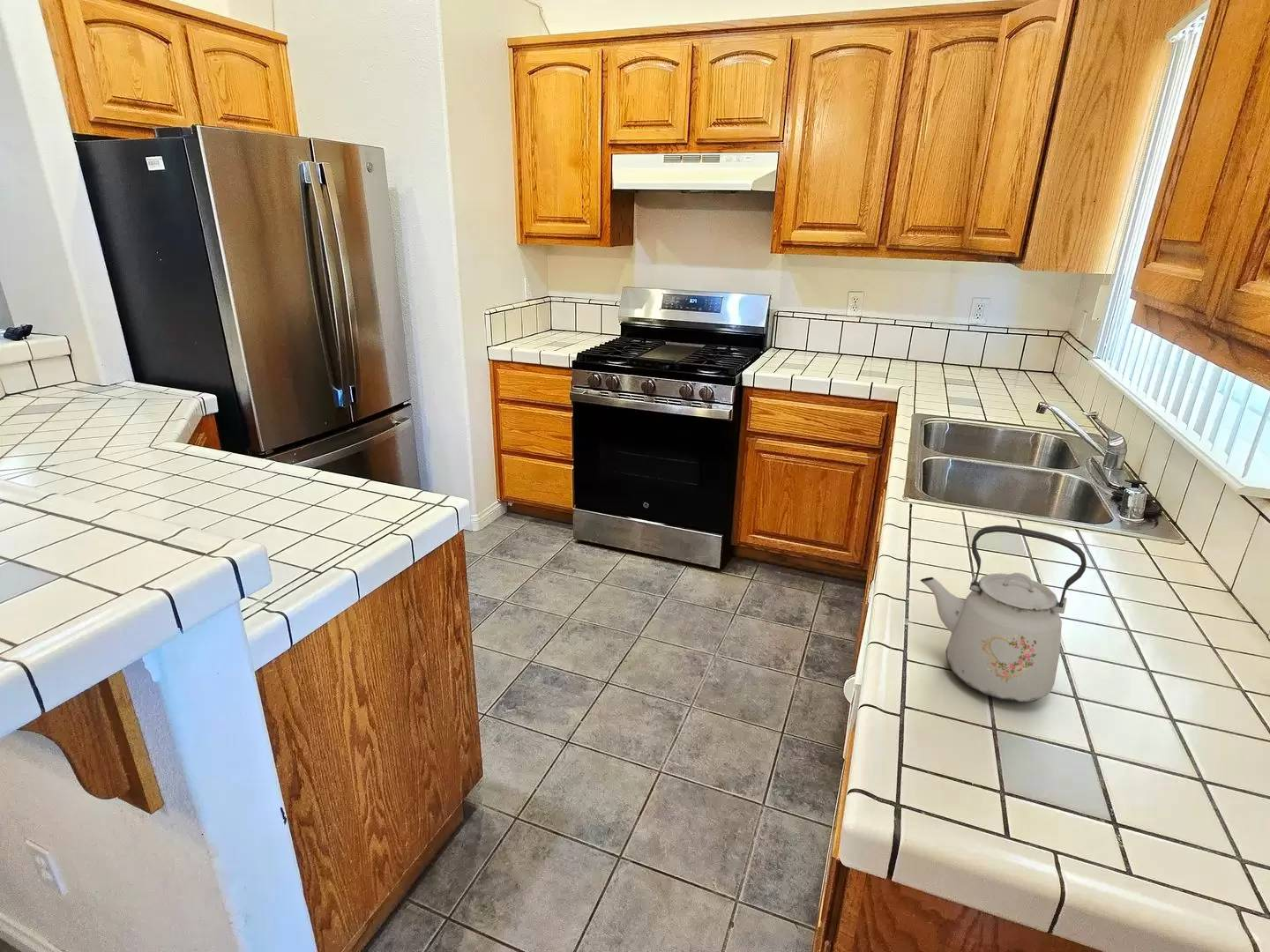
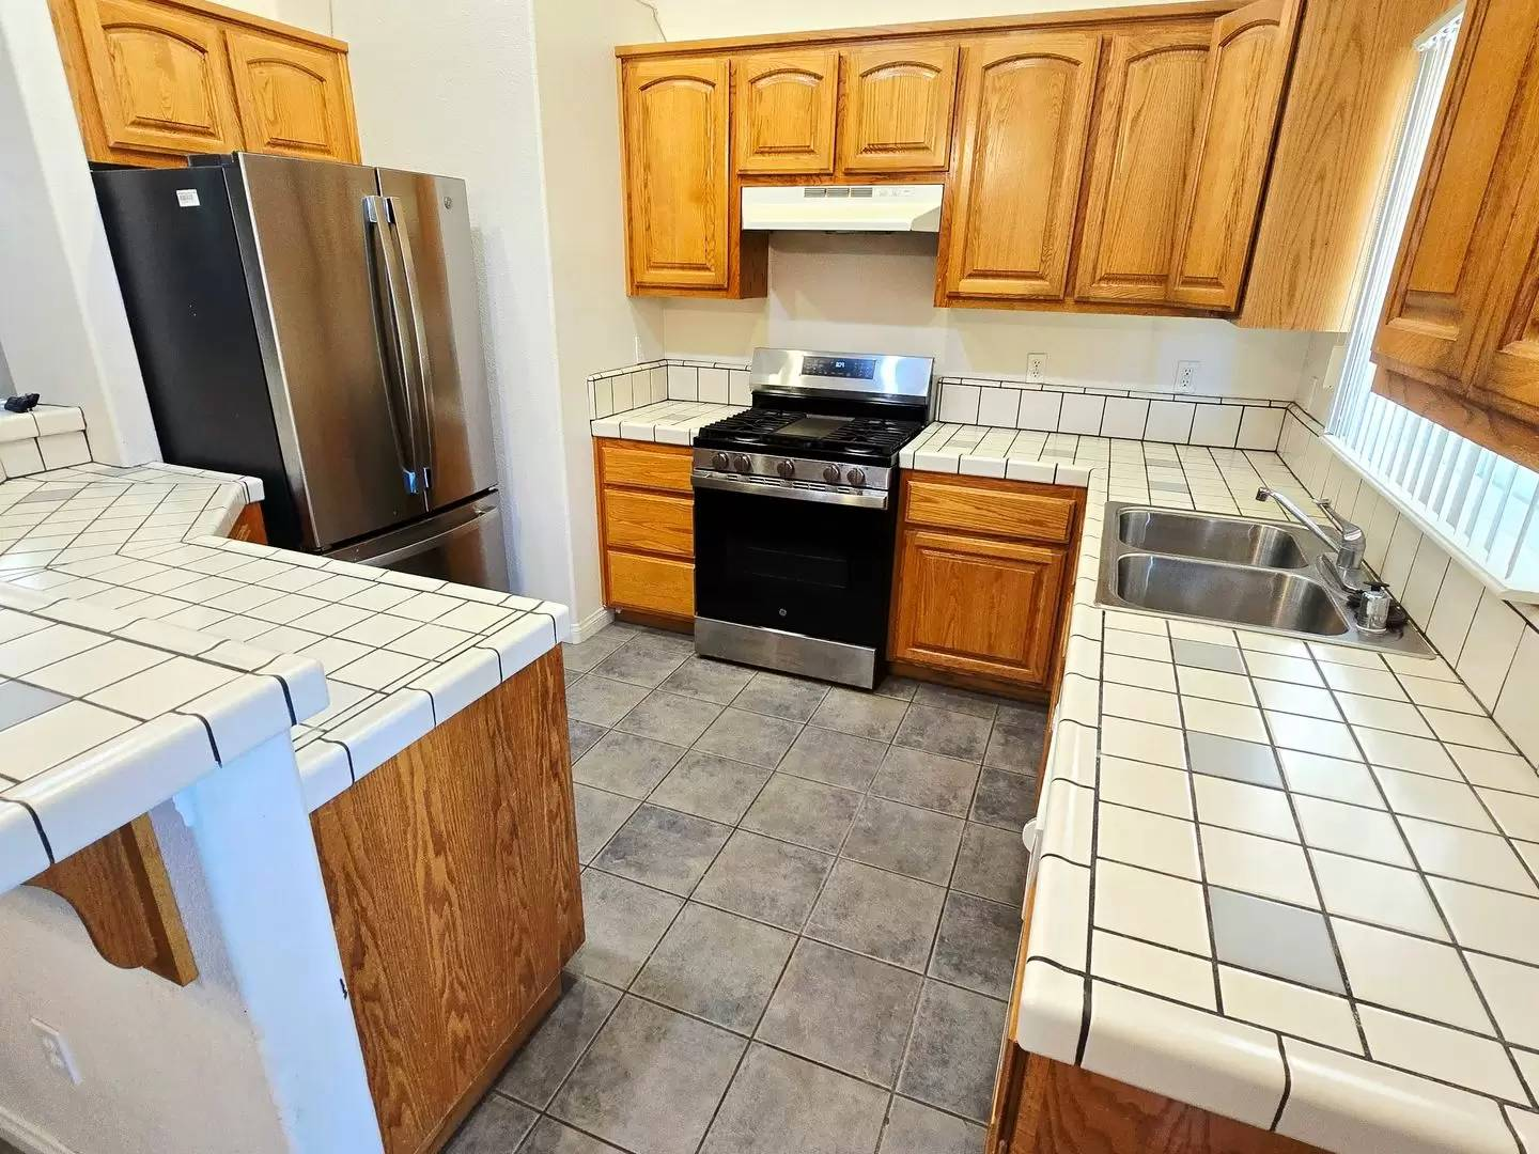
- kettle [919,524,1087,703]
